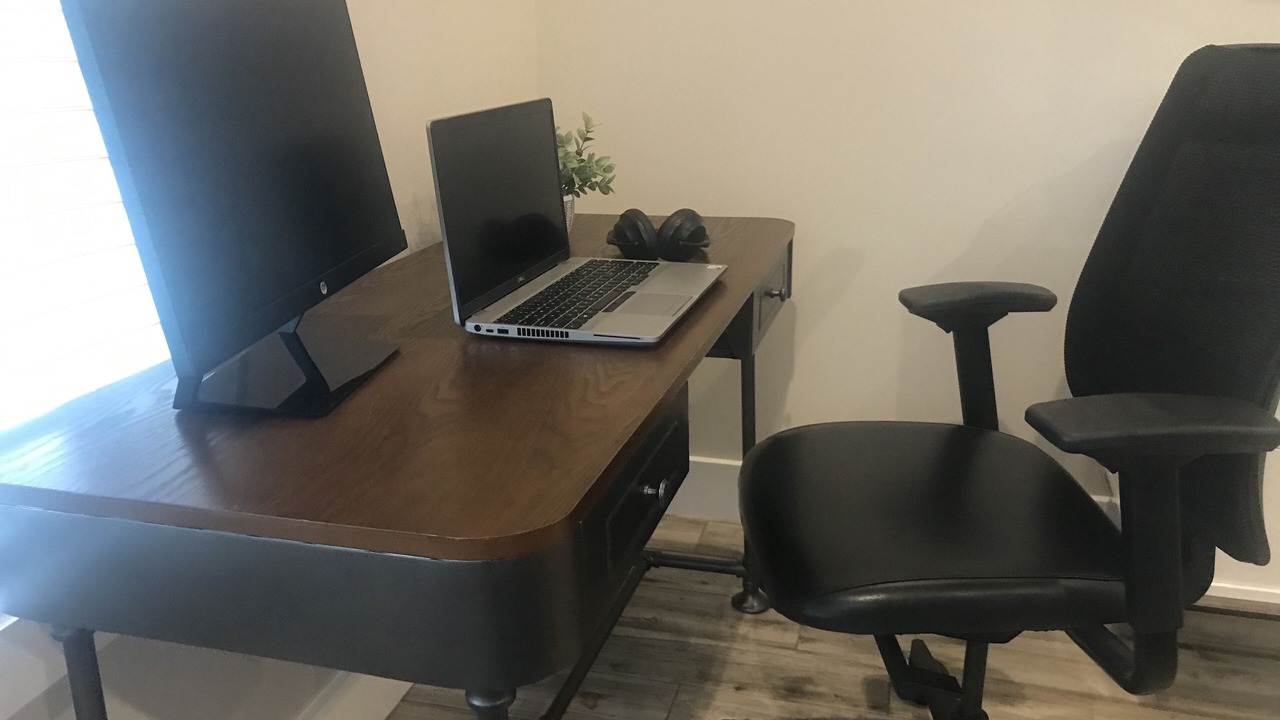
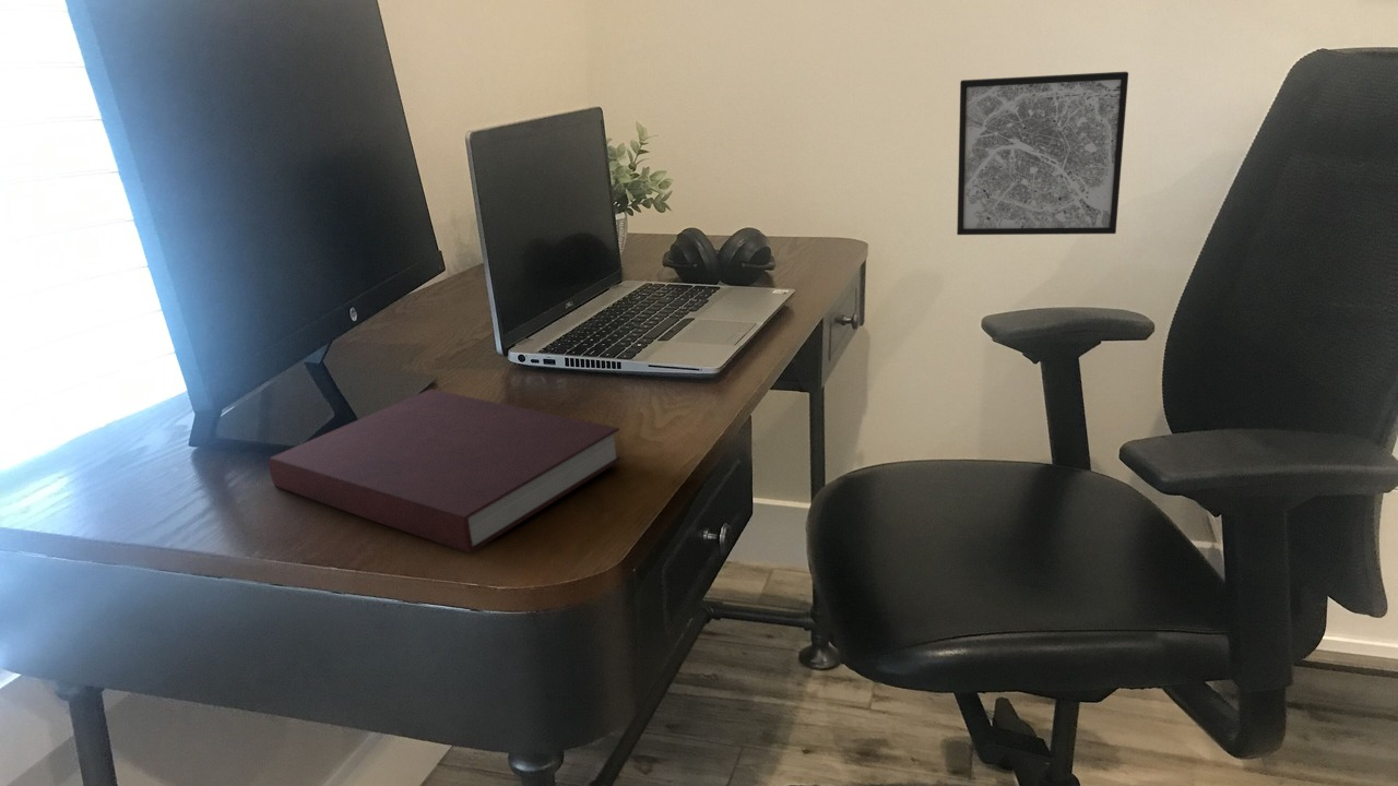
+ notebook [268,388,624,555]
+ wall art [956,71,1129,236]
